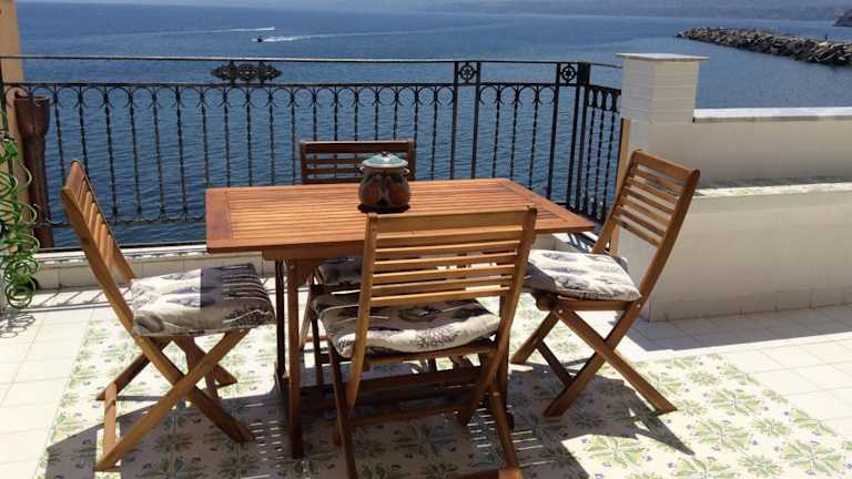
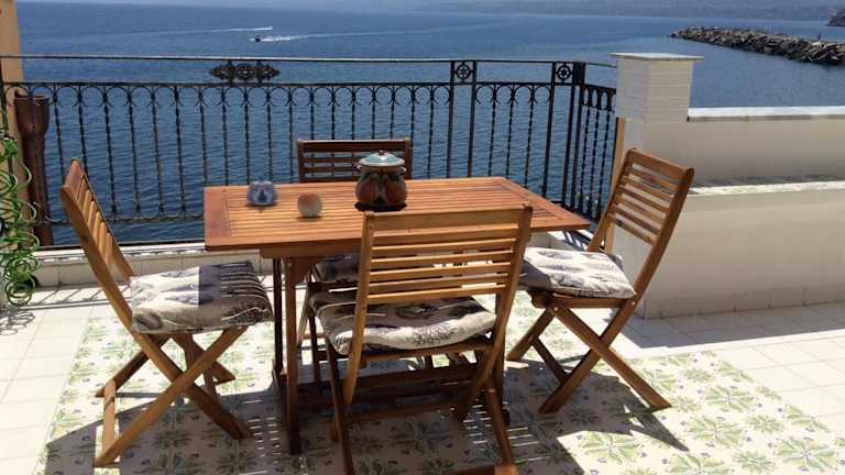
+ fruit [296,192,323,218]
+ teapot [244,176,279,207]
